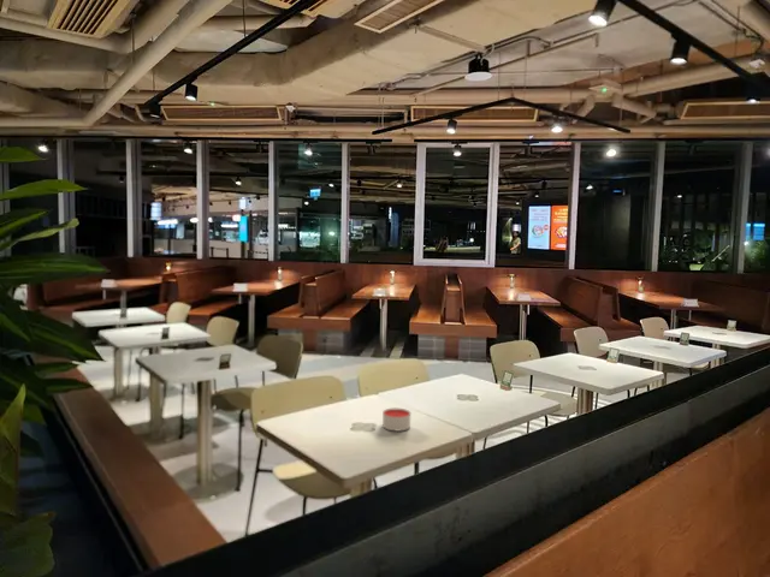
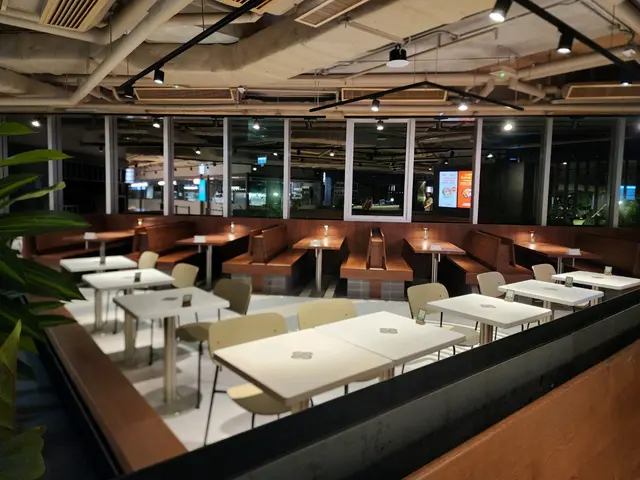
- candle [381,408,411,433]
